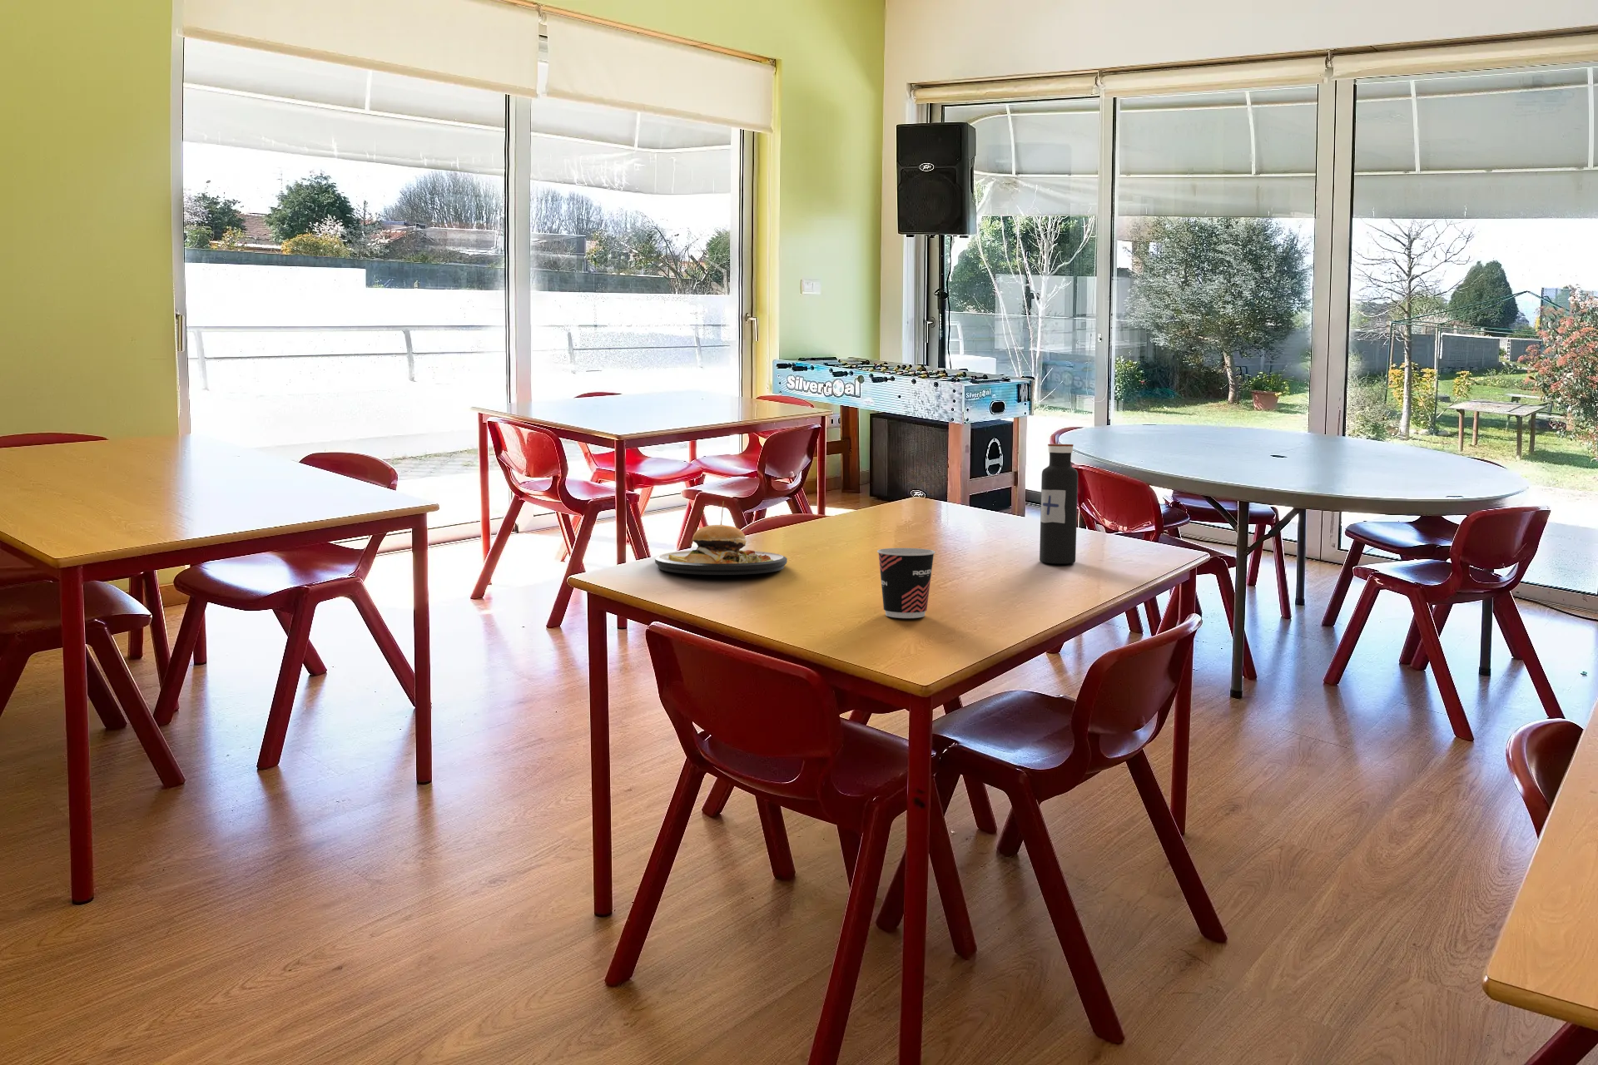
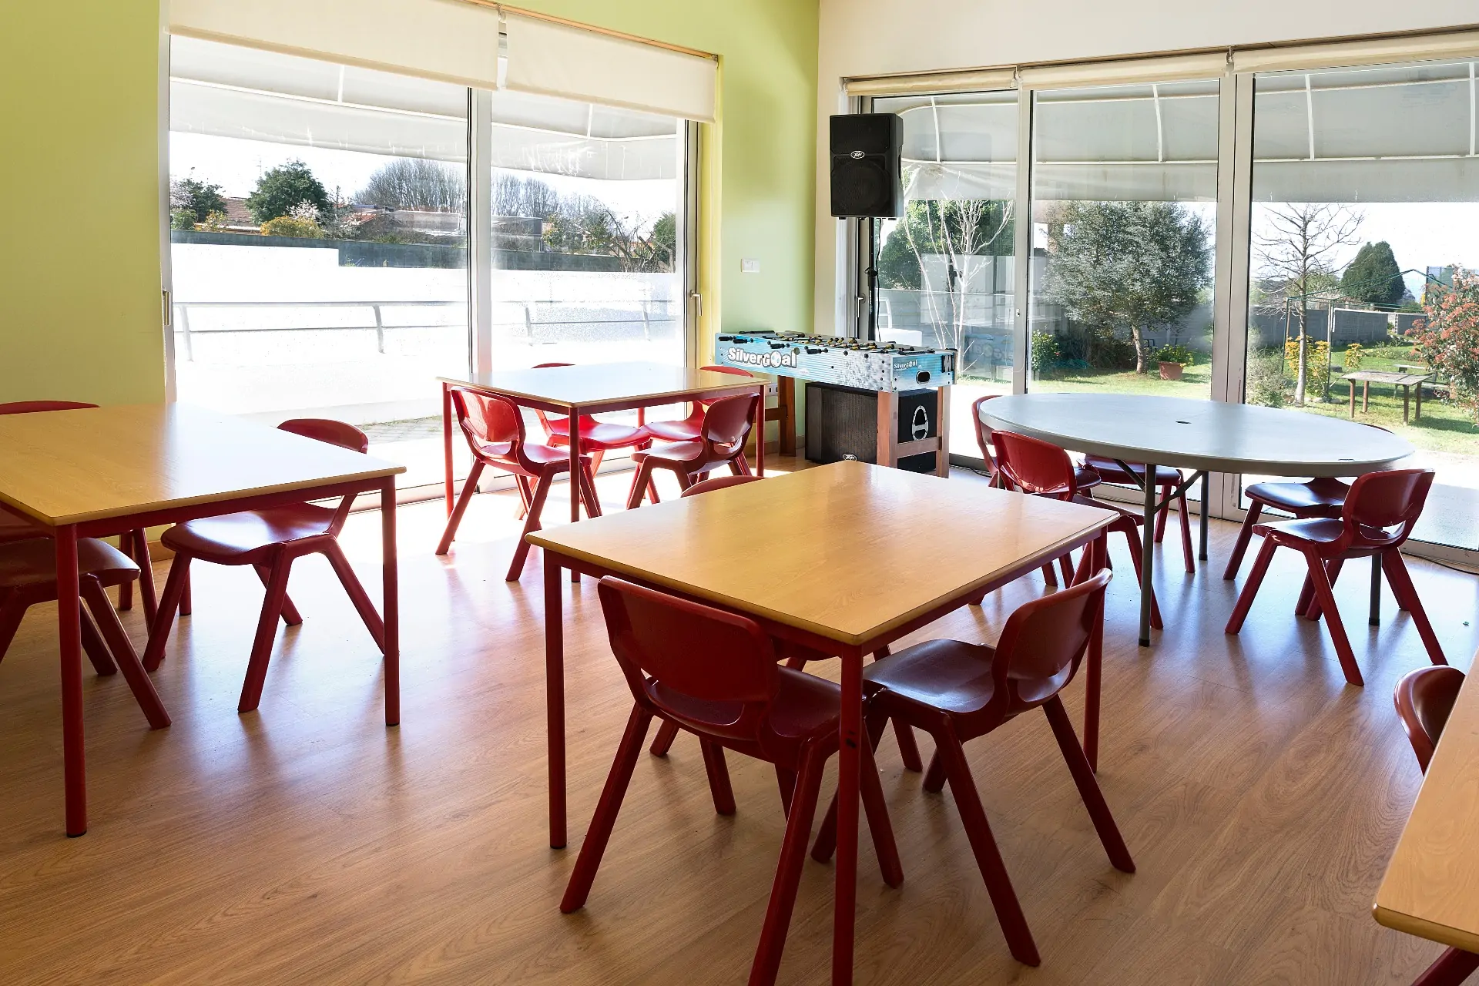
- cup [876,548,936,619]
- water bottle [1039,443,1078,565]
- plate [654,500,788,575]
